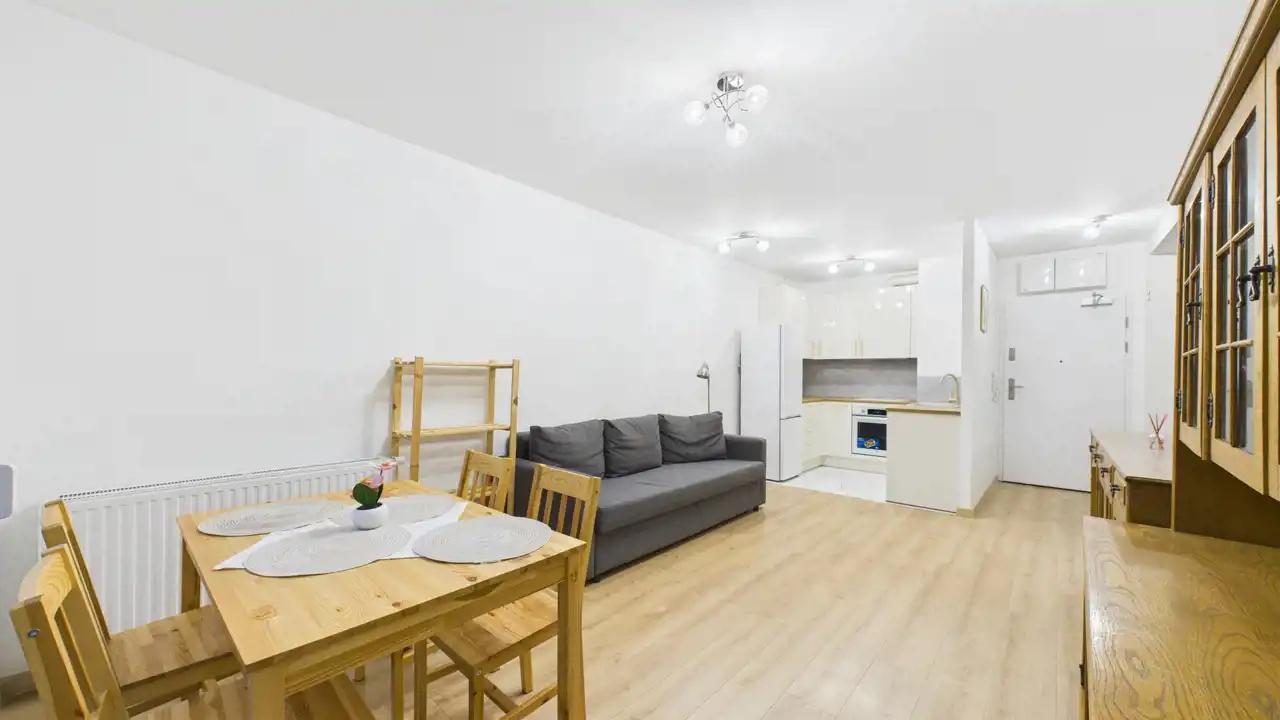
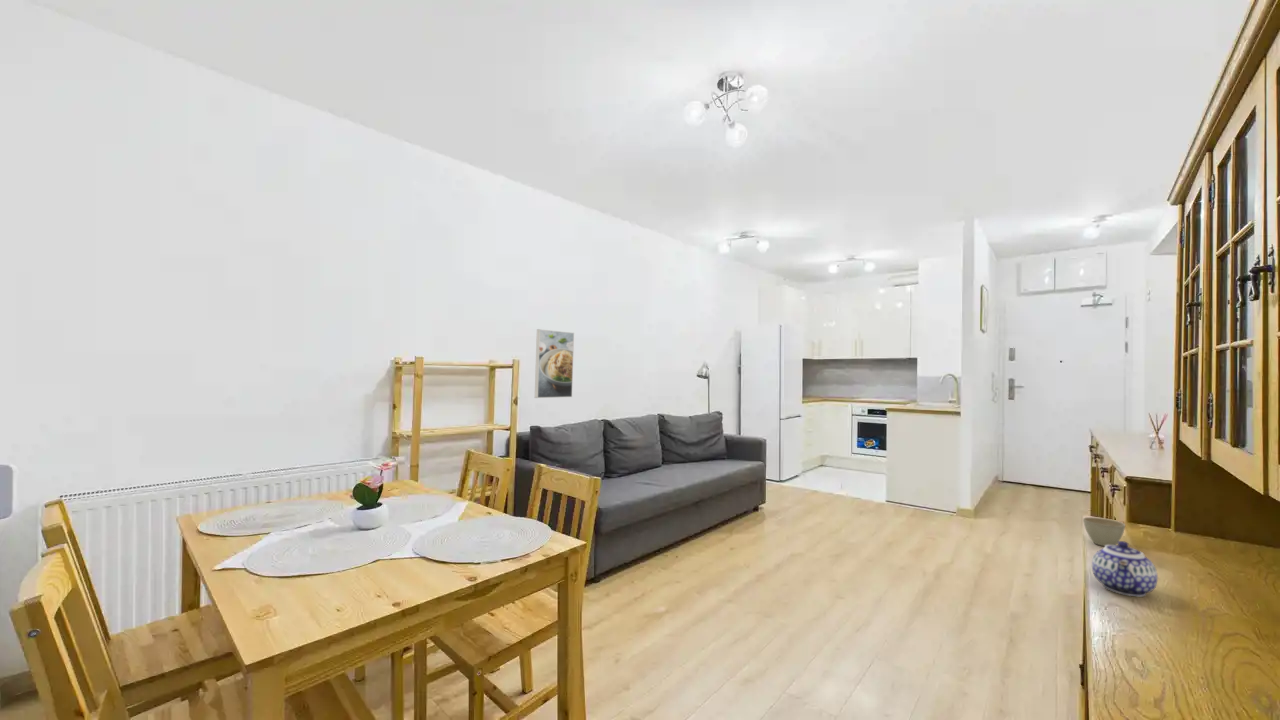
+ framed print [534,328,575,399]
+ flower pot [1082,516,1126,547]
+ teapot [1091,540,1159,597]
